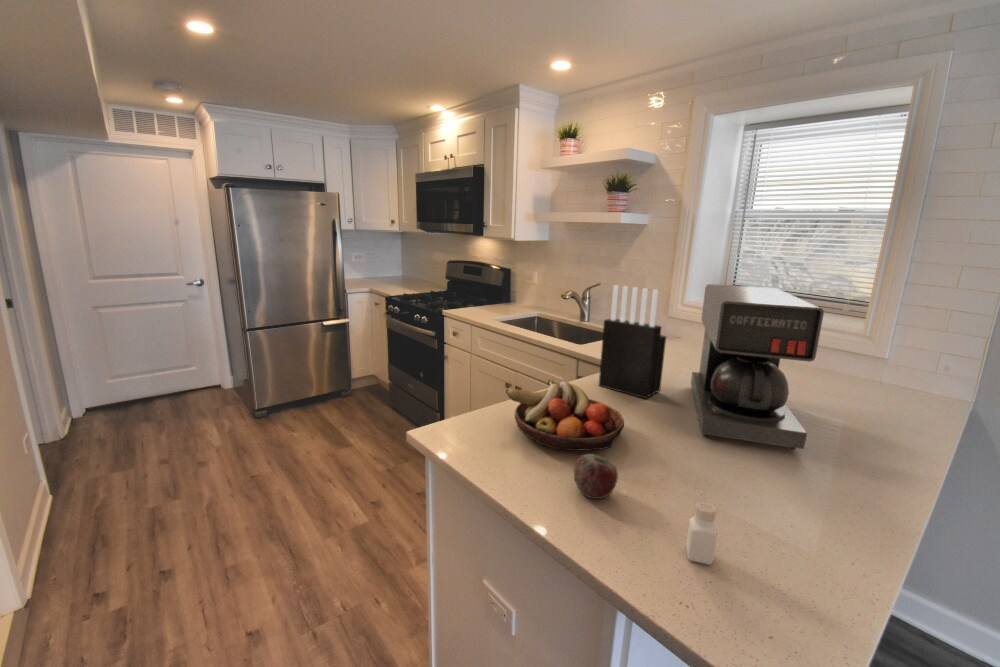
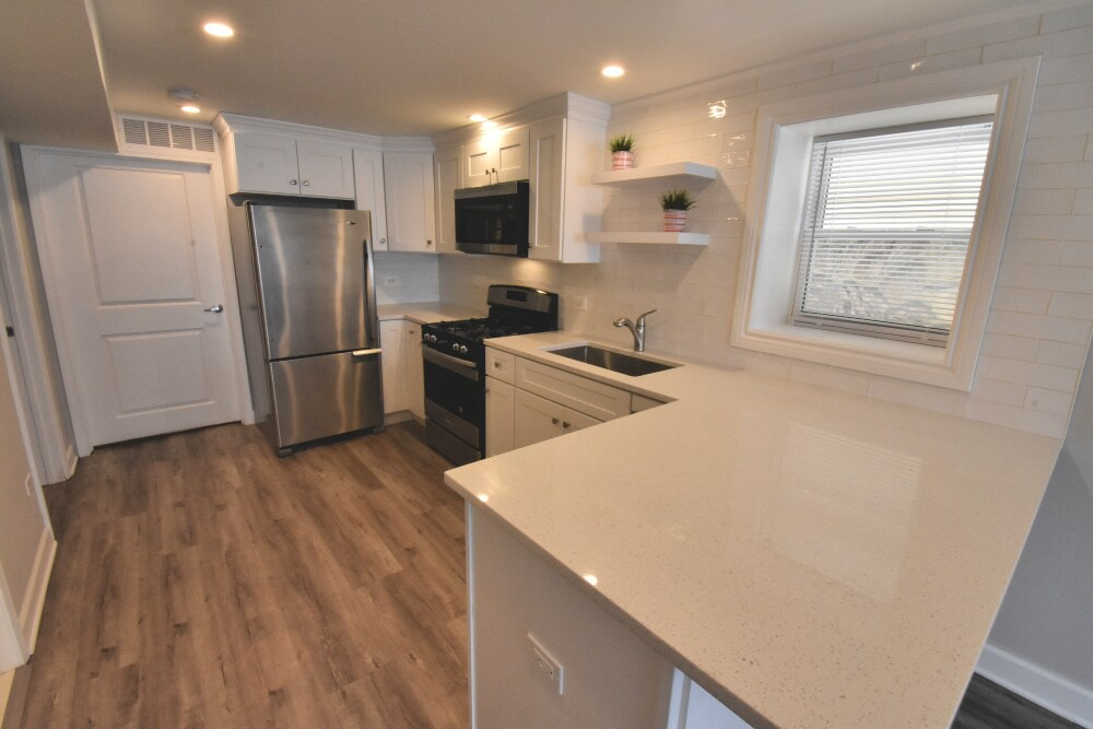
- pepper shaker [685,501,718,566]
- knife block [598,284,667,400]
- fruit bowl [505,379,625,452]
- apple [573,453,619,500]
- coffee maker [690,283,825,451]
